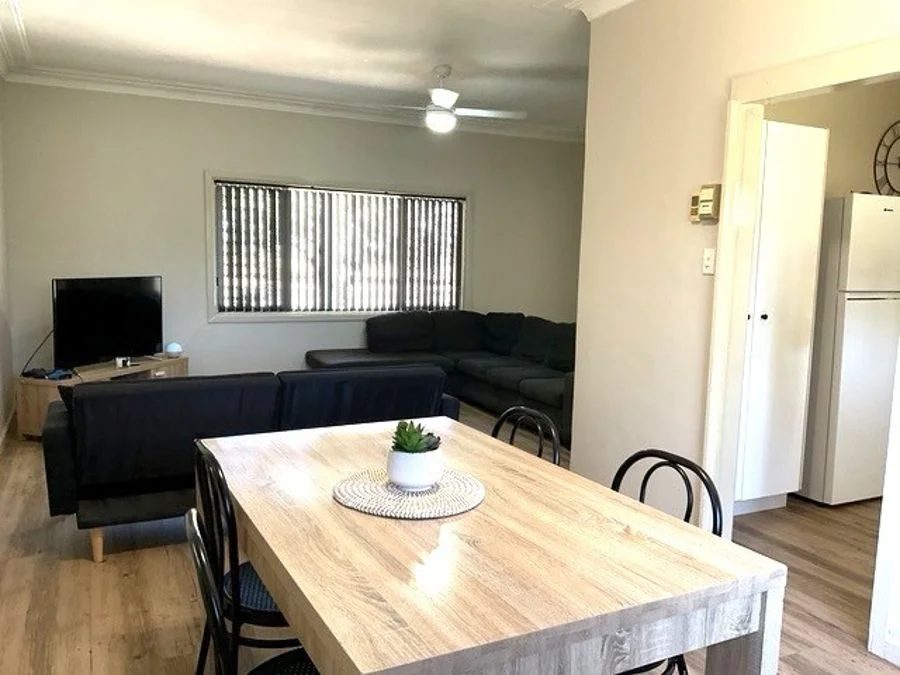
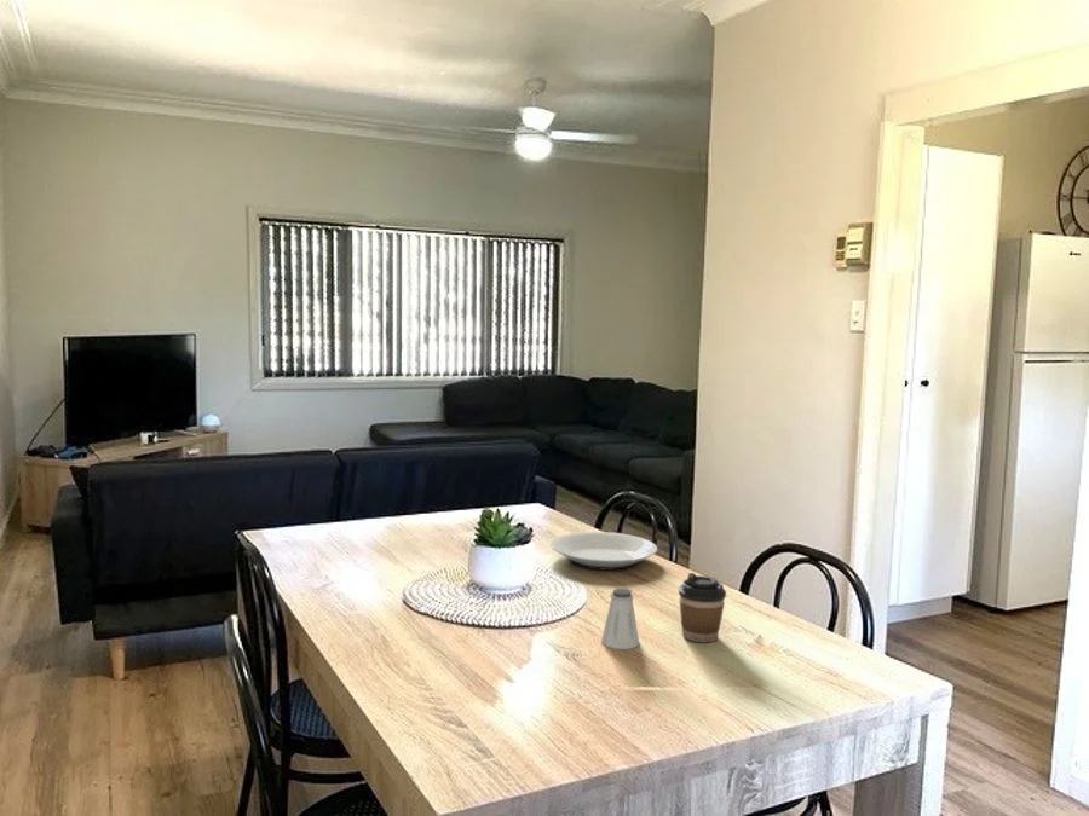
+ plate [549,531,658,572]
+ saltshaker [600,588,640,650]
+ coffee cup [678,572,727,643]
